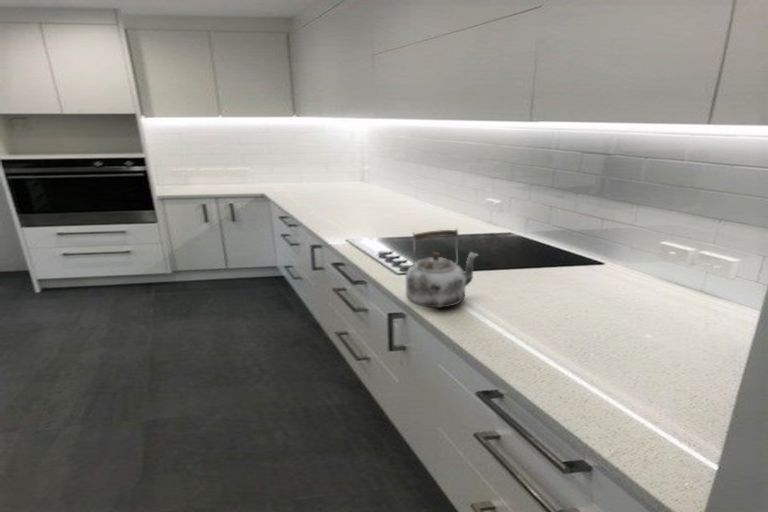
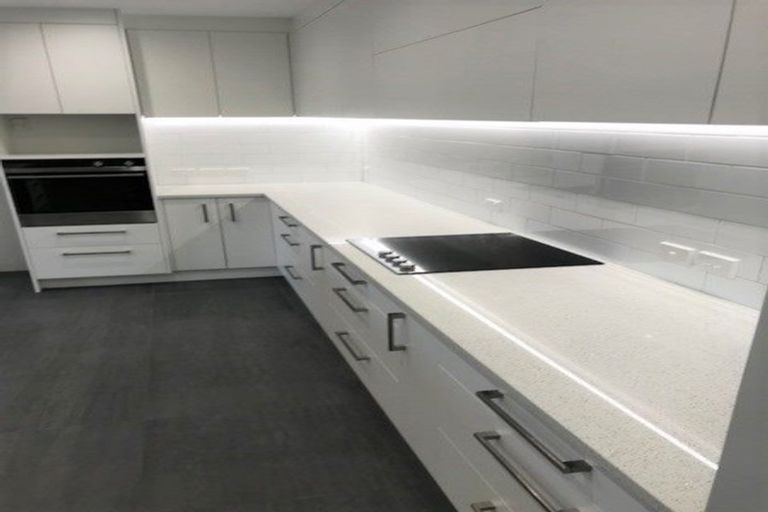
- kettle [405,227,479,309]
